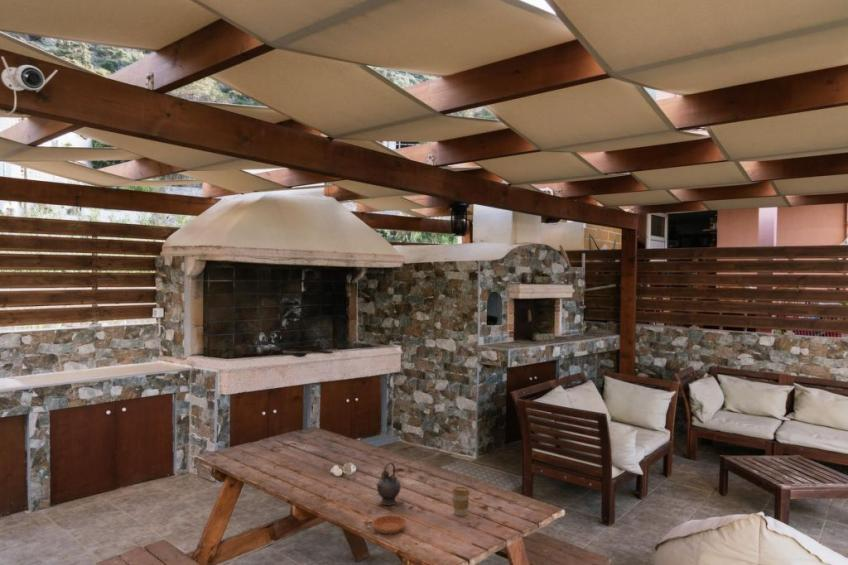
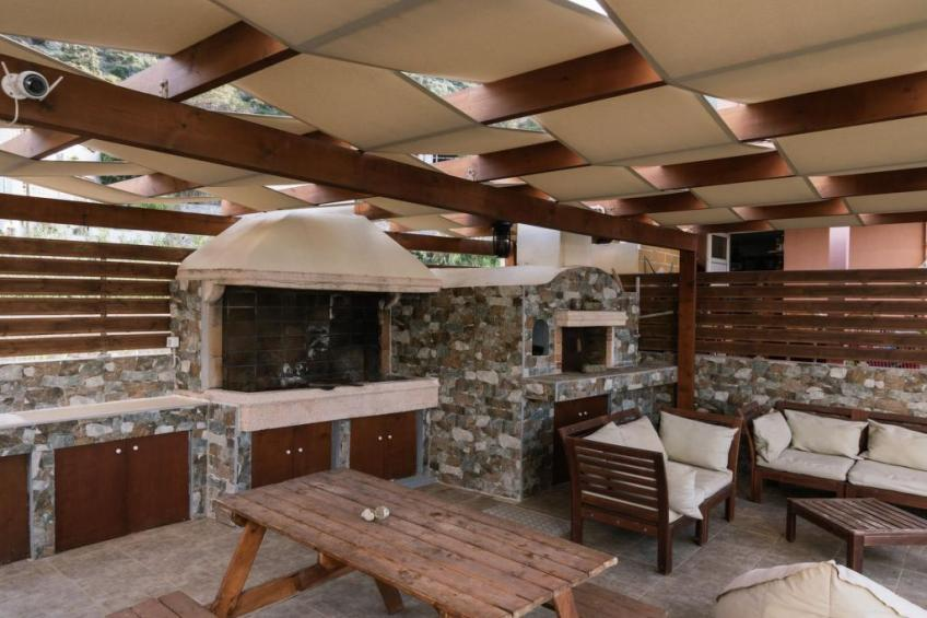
- teapot [375,461,402,506]
- saucer [372,514,407,535]
- coffee cup [451,486,471,517]
